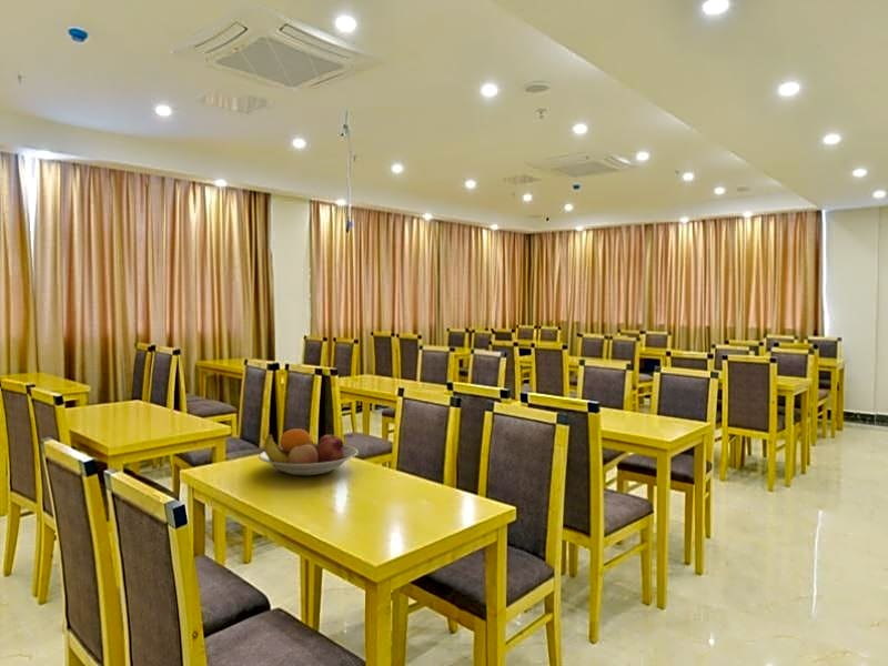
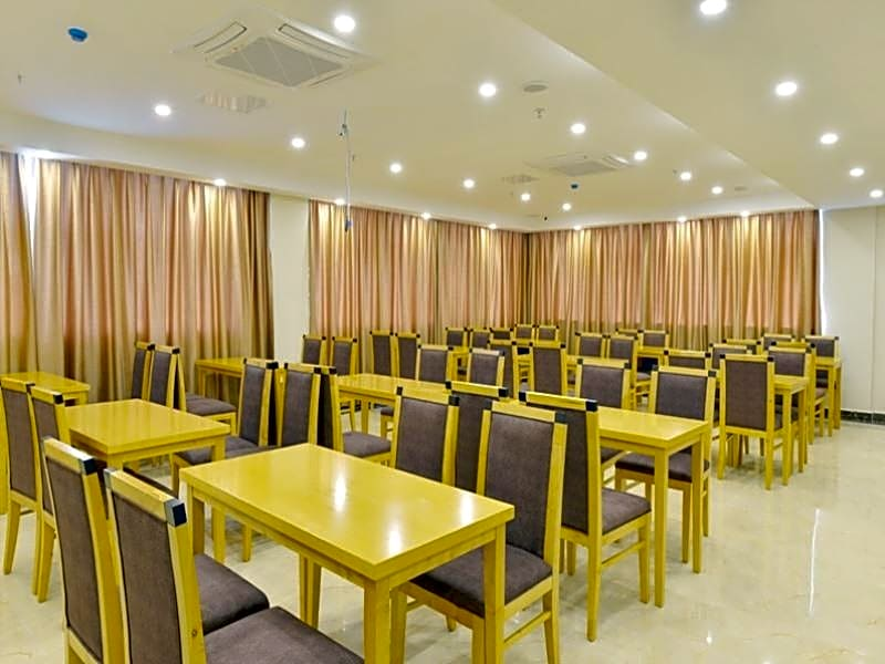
- fruit bowl [258,427,359,476]
